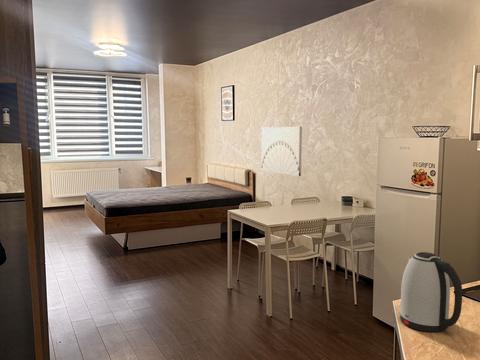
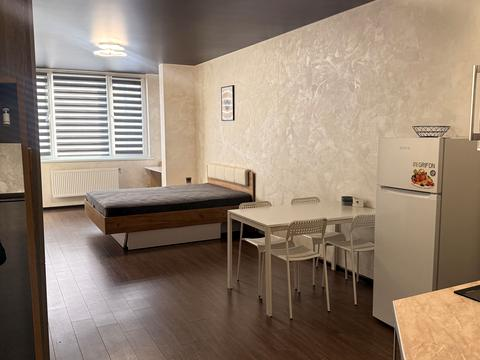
- kettle [399,251,463,333]
- wall art [261,126,303,177]
